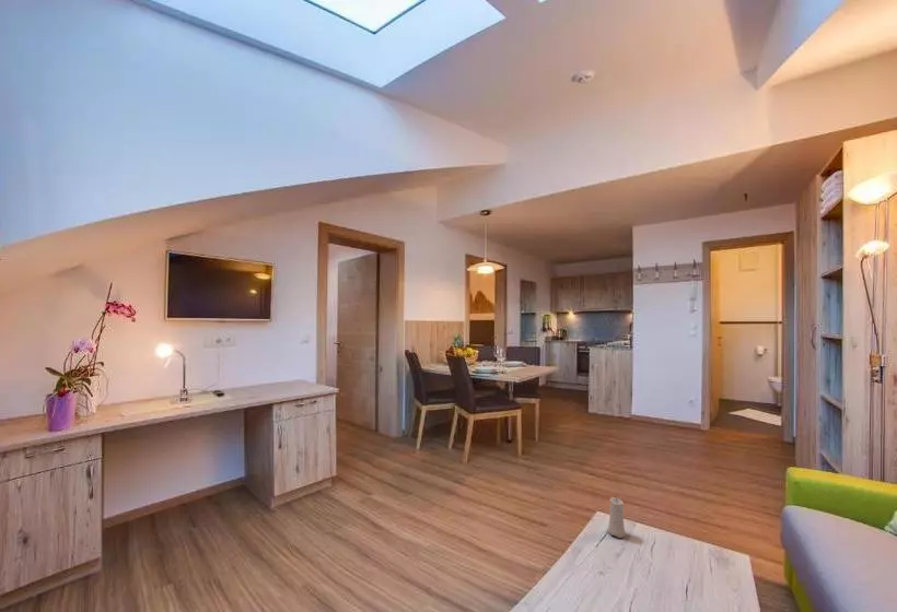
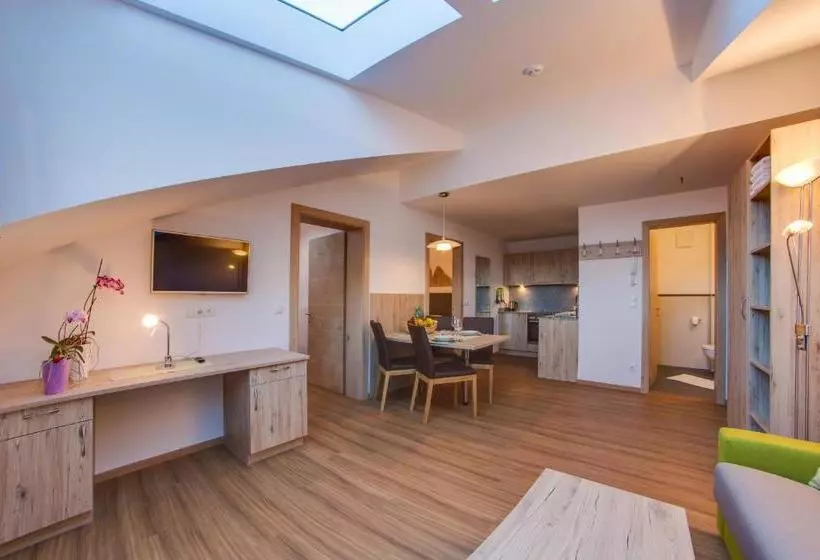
- candle [606,496,627,539]
